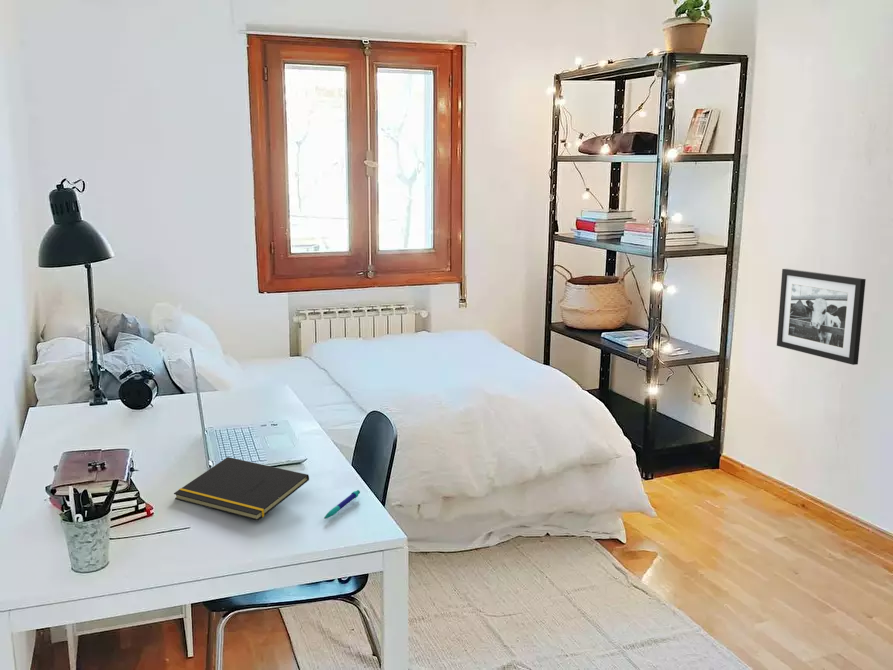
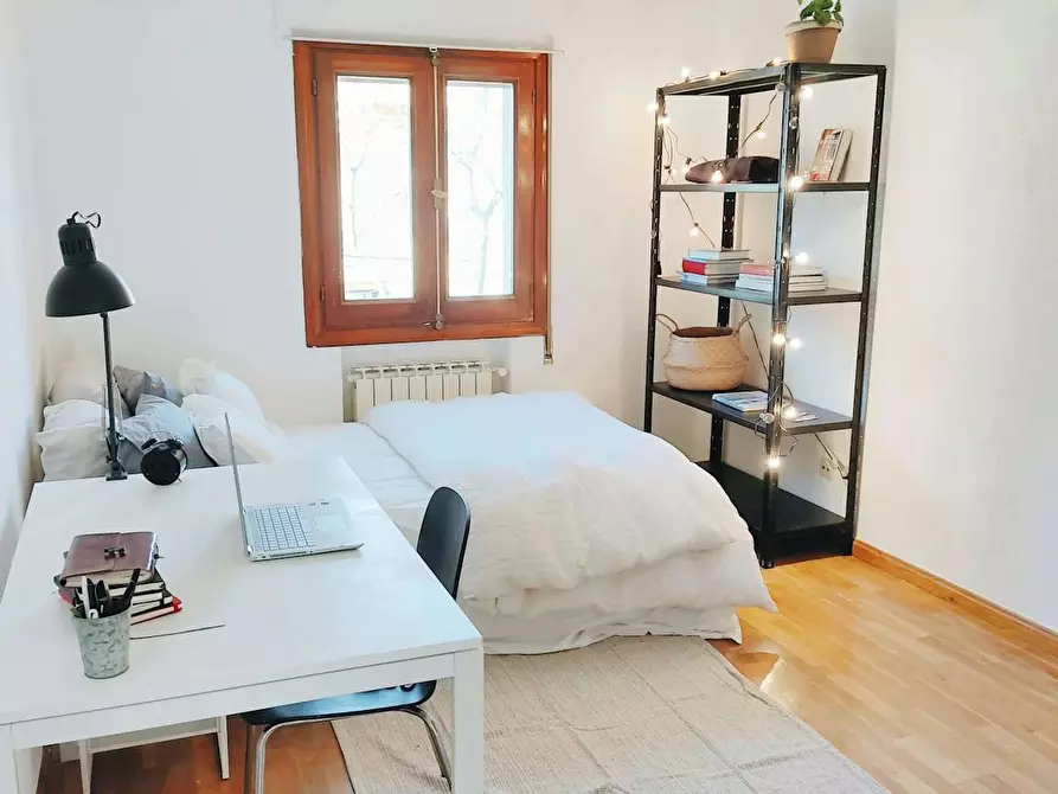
- notepad [173,456,310,522]
- pen [323,489,361,520]
- picture frame [776,268,867,366]
